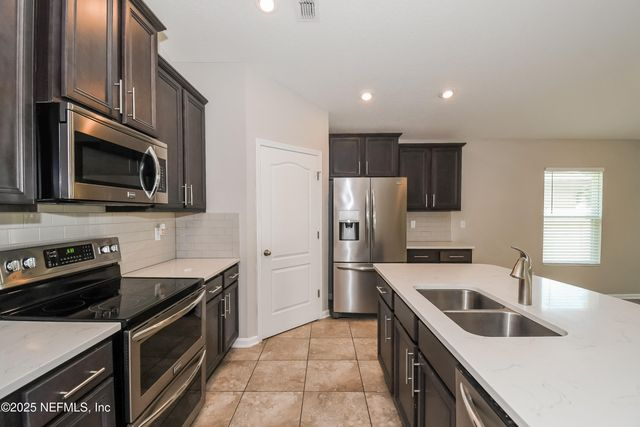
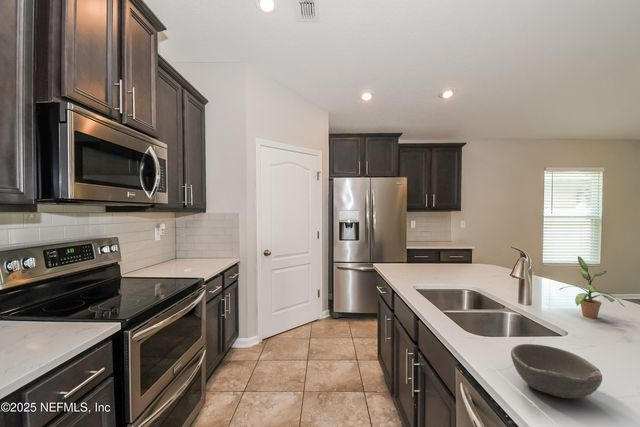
+ bowl [510,343,603,399]
+ potted plant [558,255,626,319]
